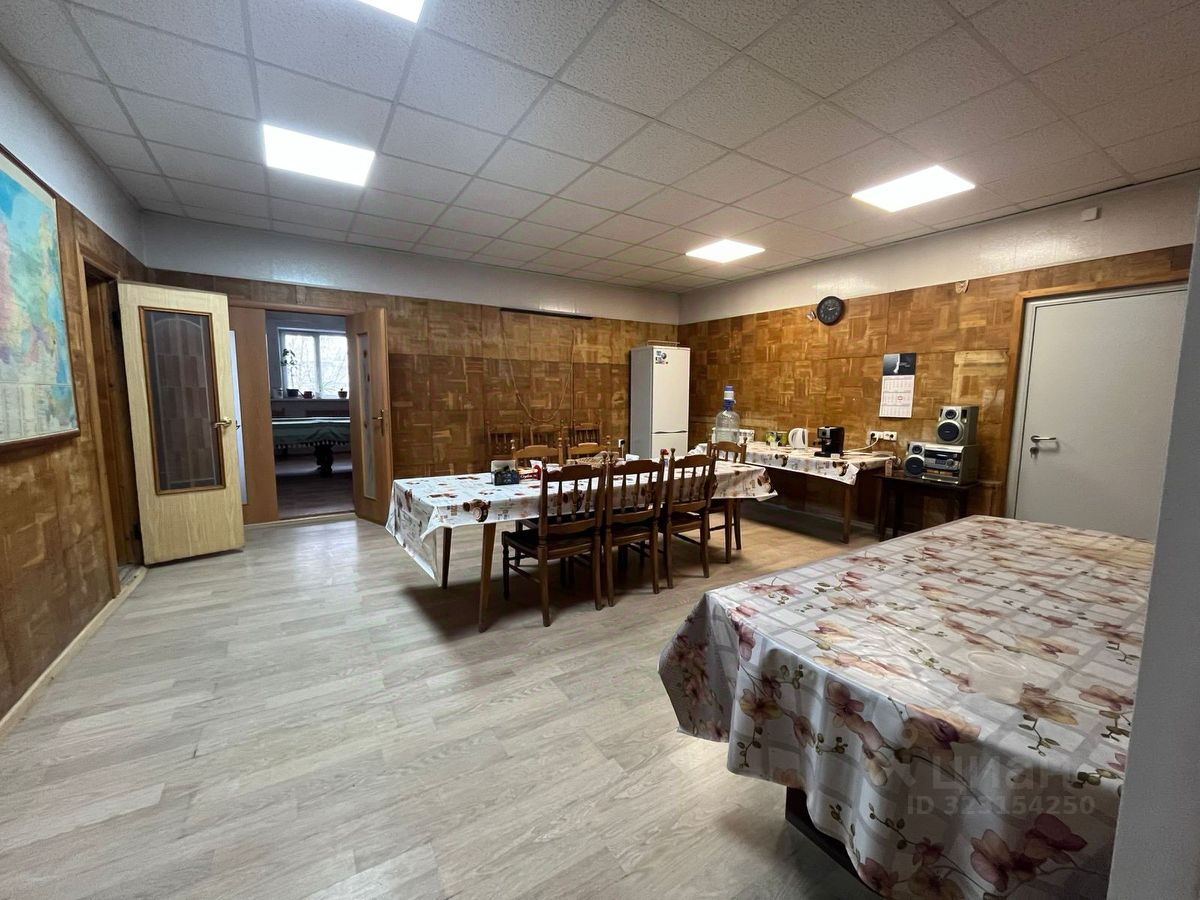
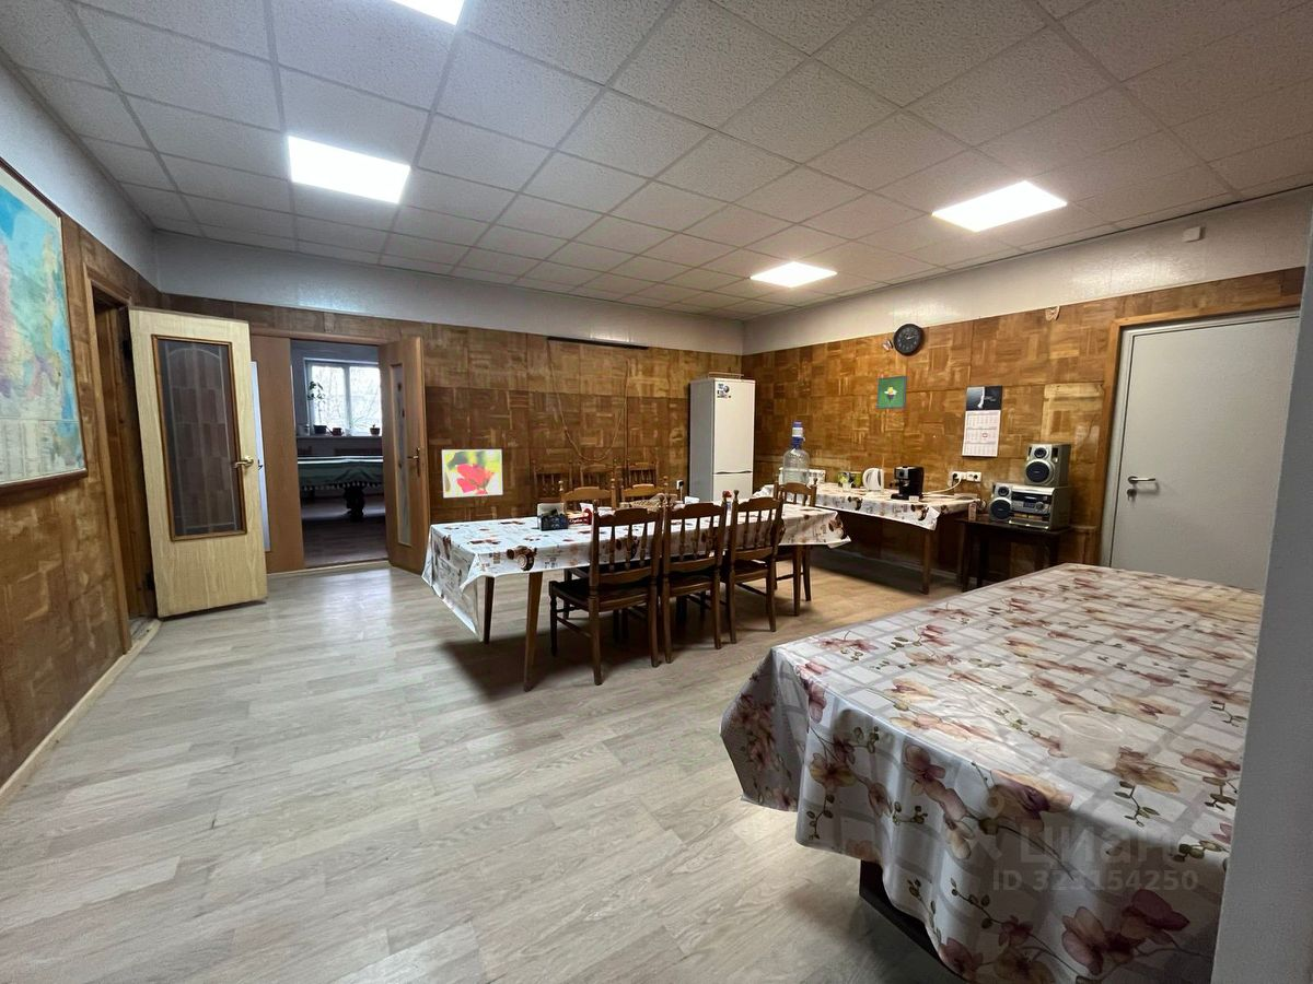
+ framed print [441,448,503,499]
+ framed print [875,374,908,410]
